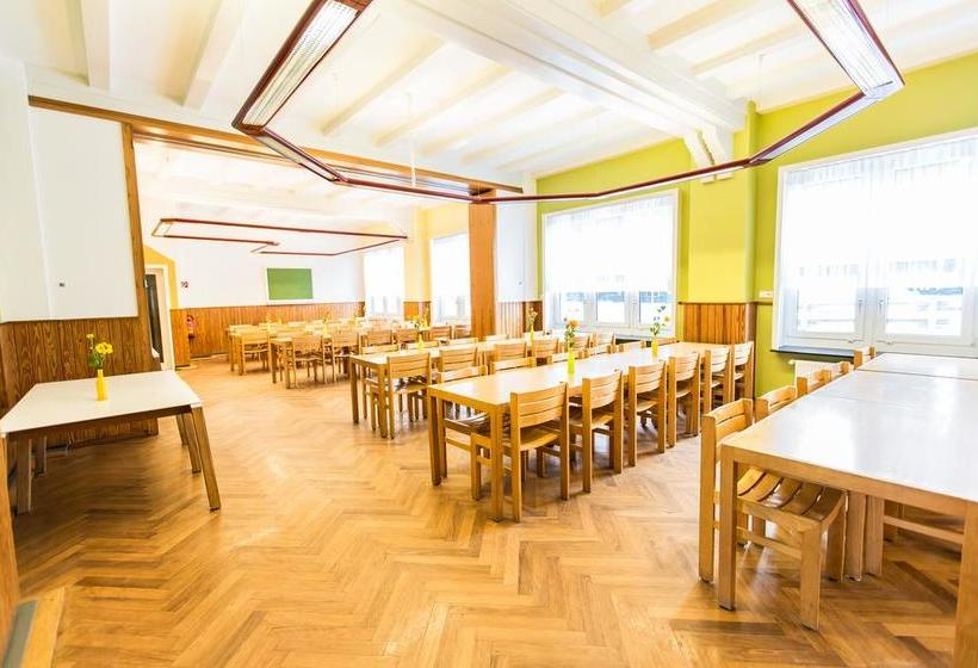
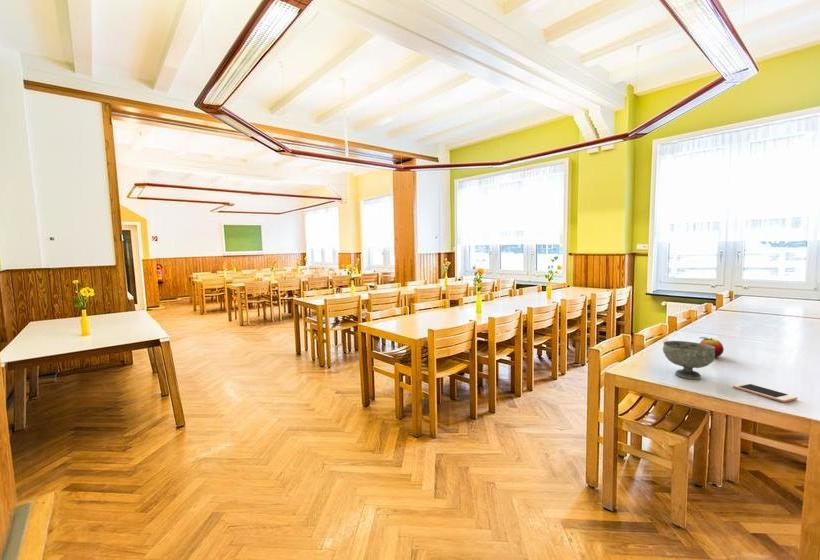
+ cell phone [732,382,798,403]
+ bowl [662,340,716,380]
+ fruit [699,336,725,358]
